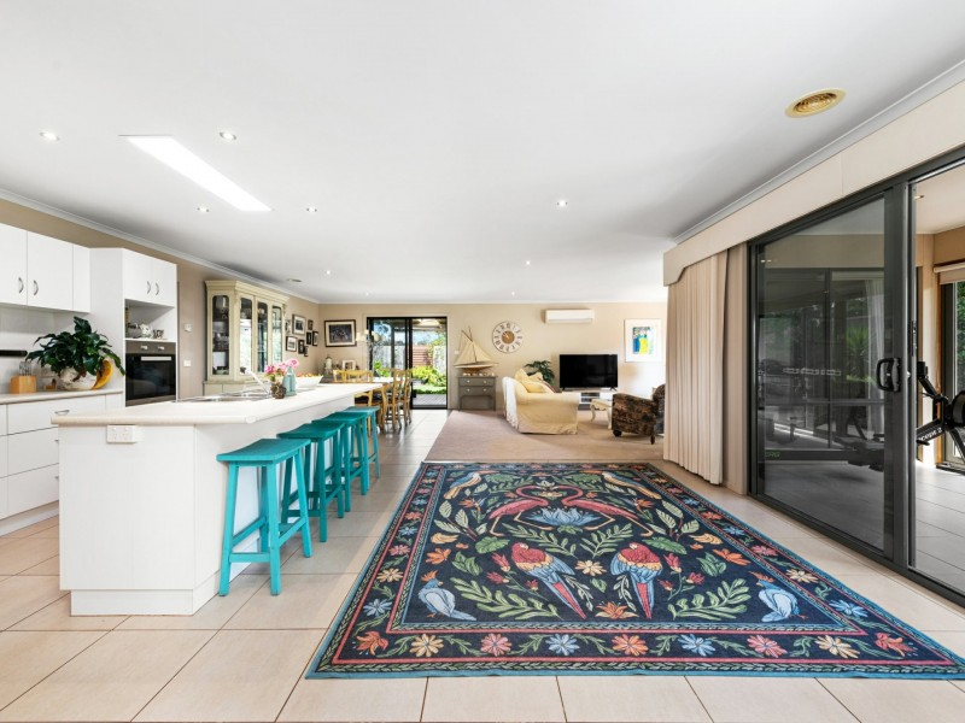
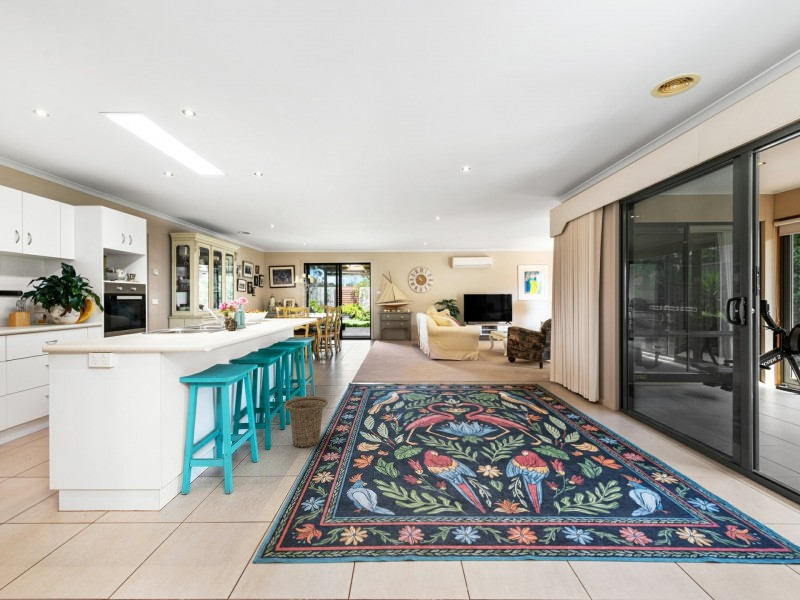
+ basket [283,395,329,449]
